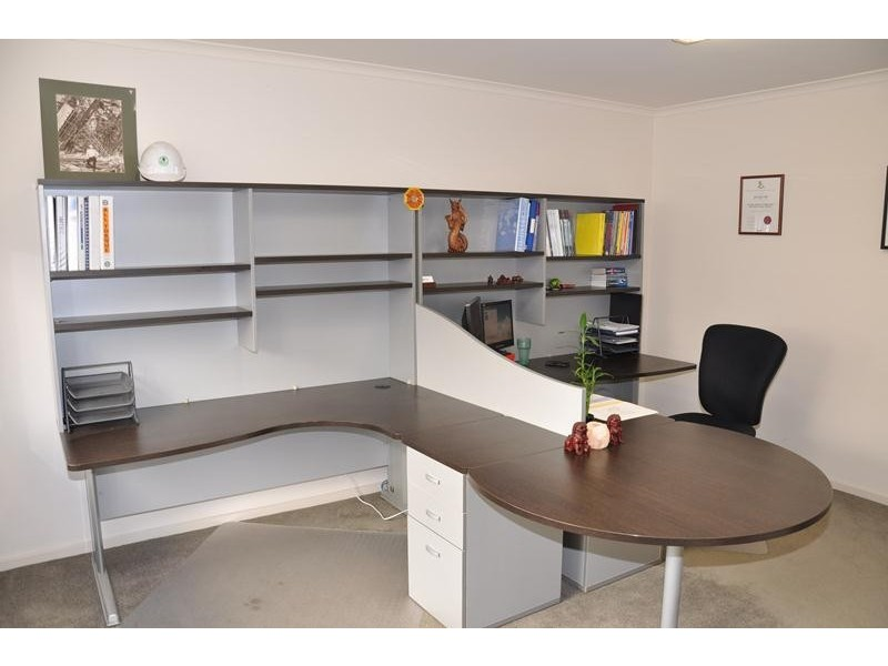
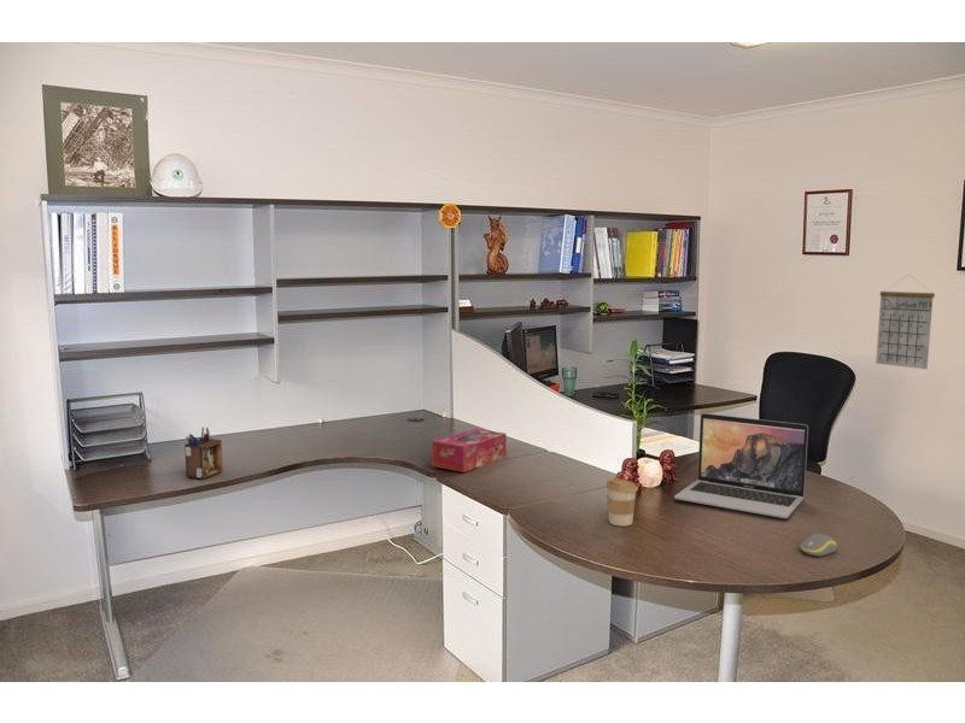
+ desk organizer [183,425,223,481]
+ laptop [673,412,809,519]
+ coffee cup [604,477,639,528]
+ calendar [875,274,936,370]
+ tissue box [431,428,508,474]
+ computer mouse [799,533,838,558]
